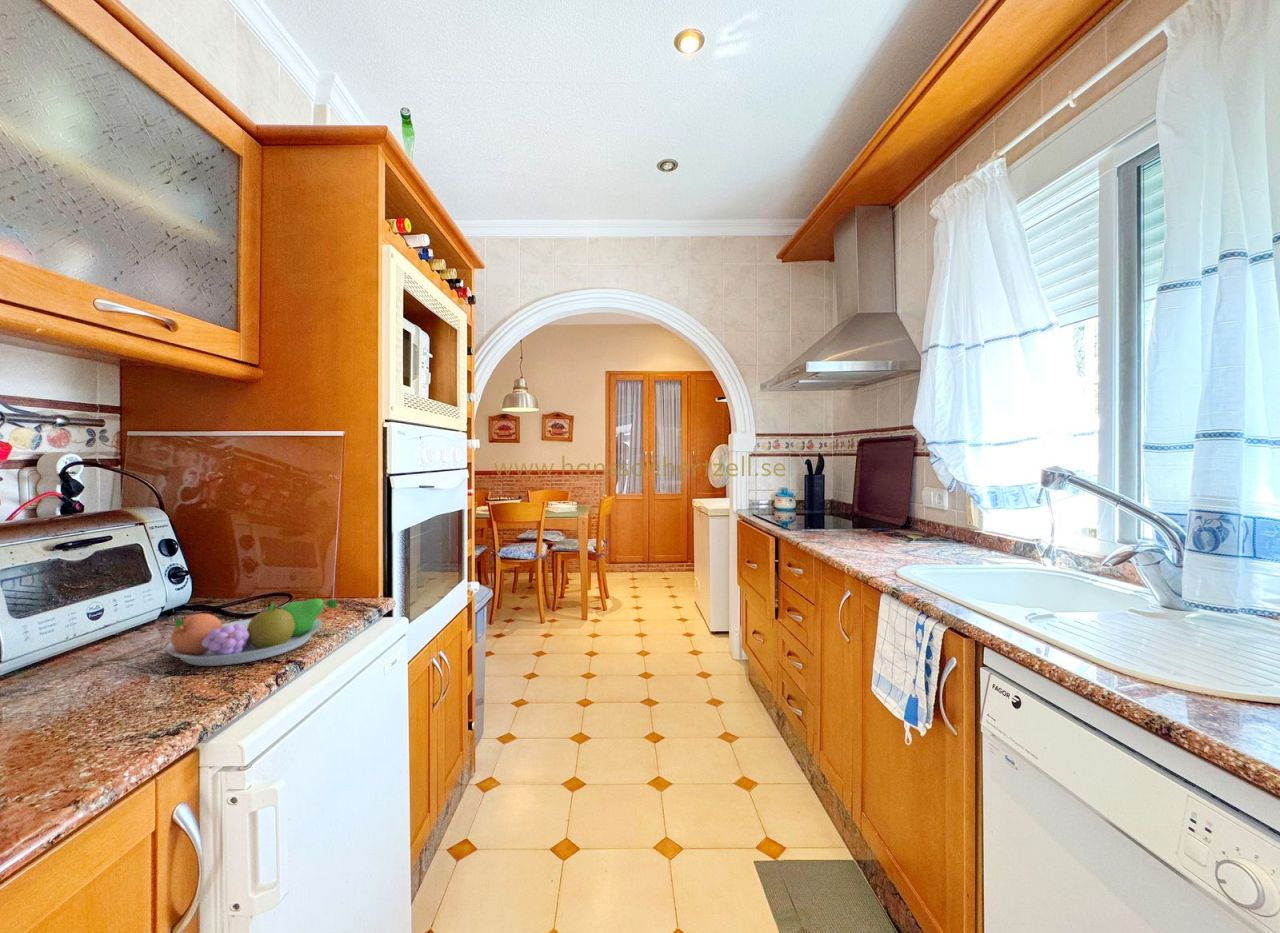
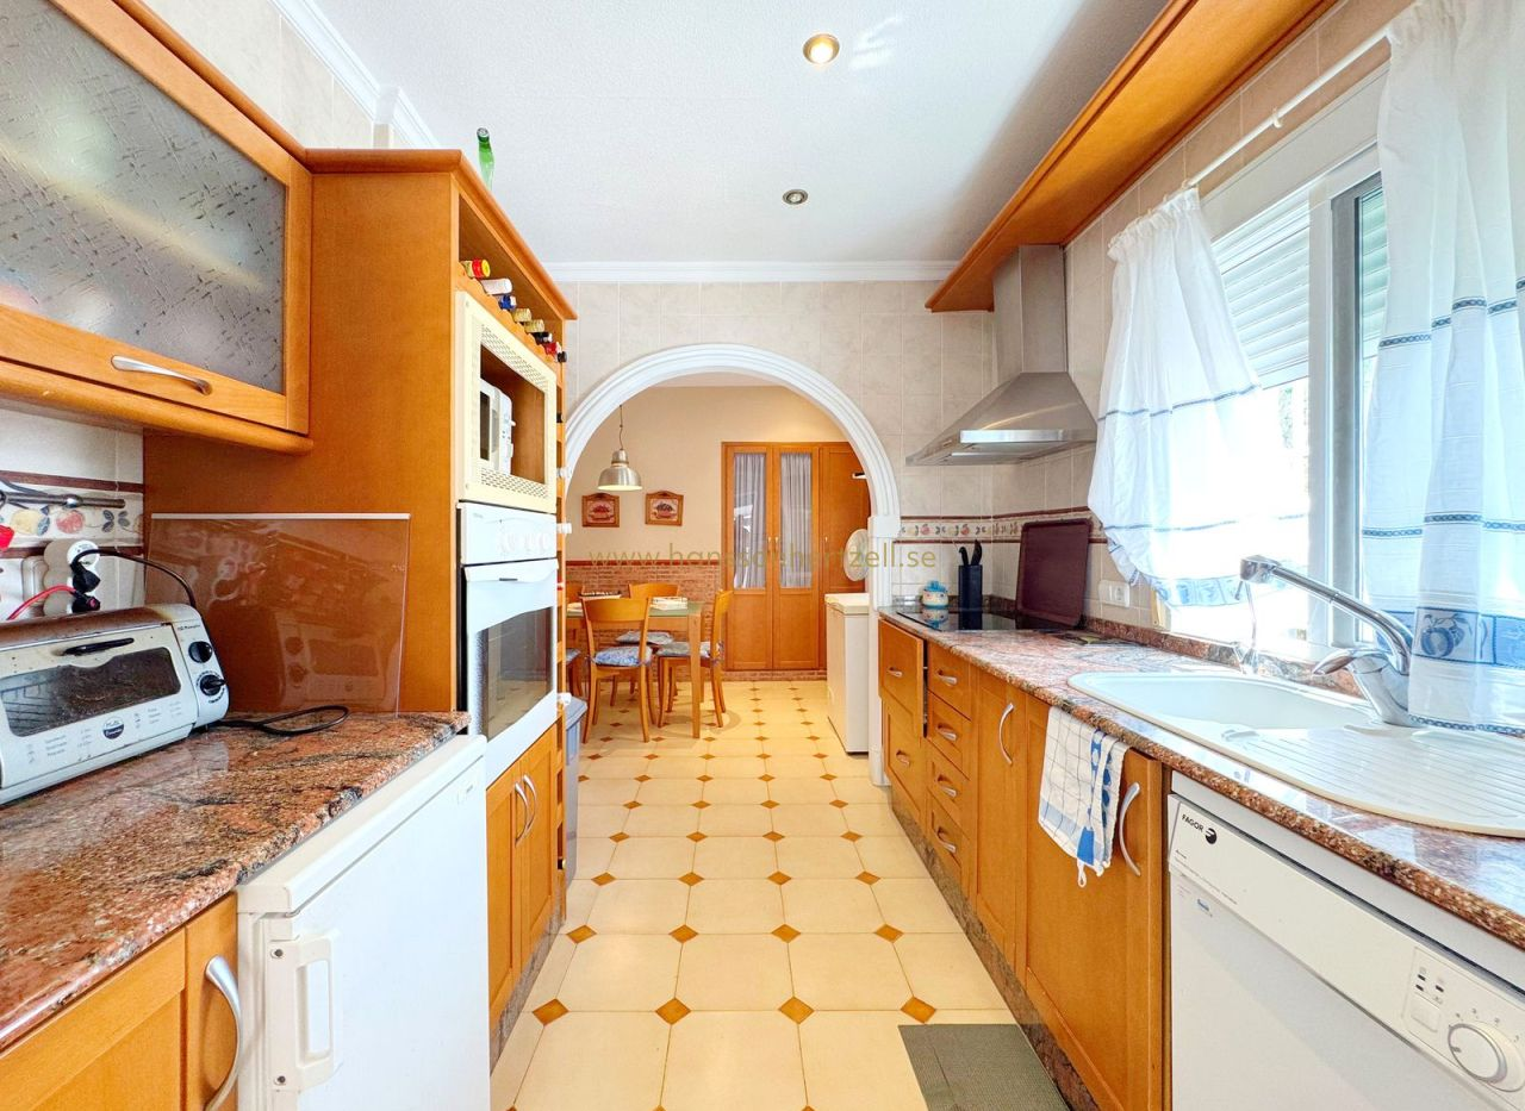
- fruit bowl [164,597,338,667]
